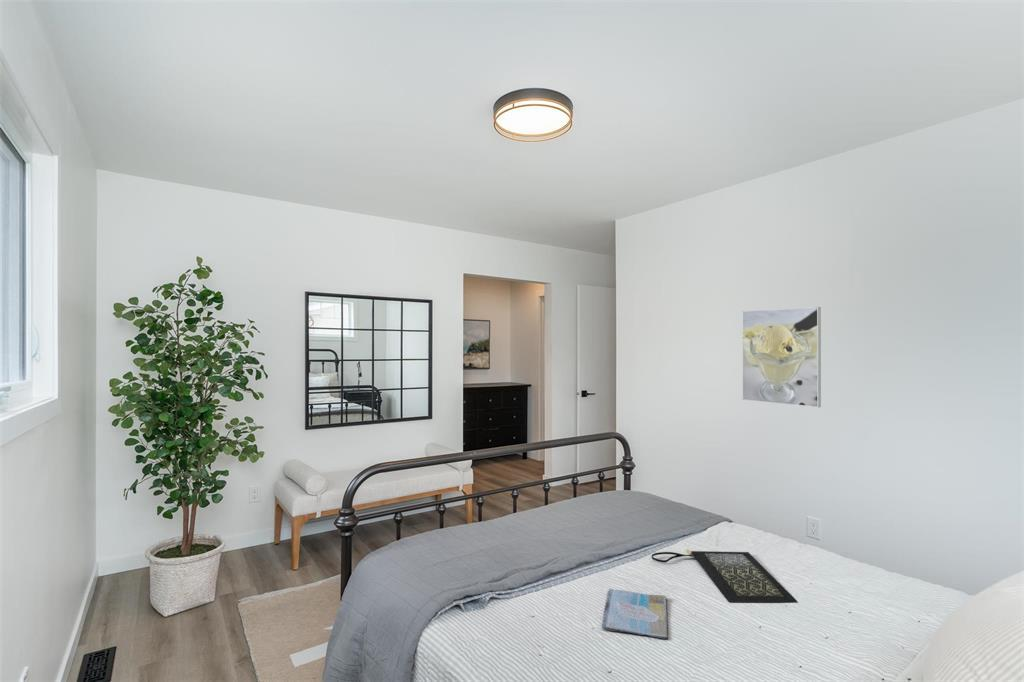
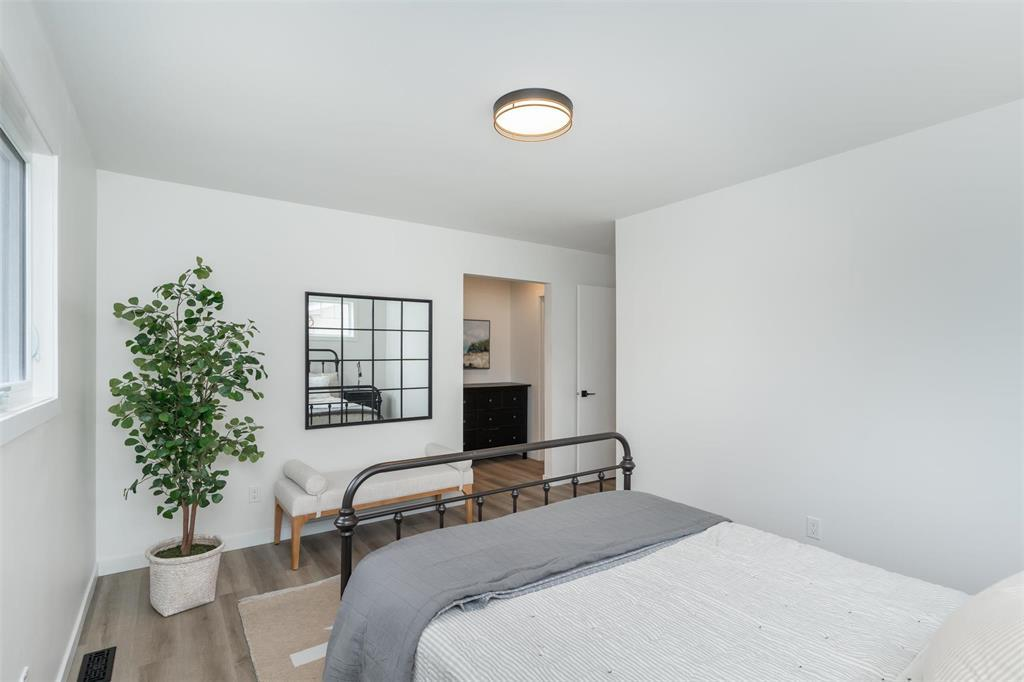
- clutch bag [651,548,799,604]
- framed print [741,306,822,408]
- book [601,588,669,640]
